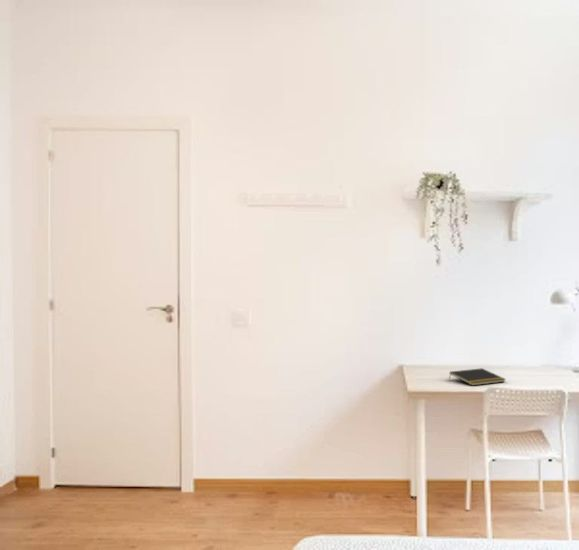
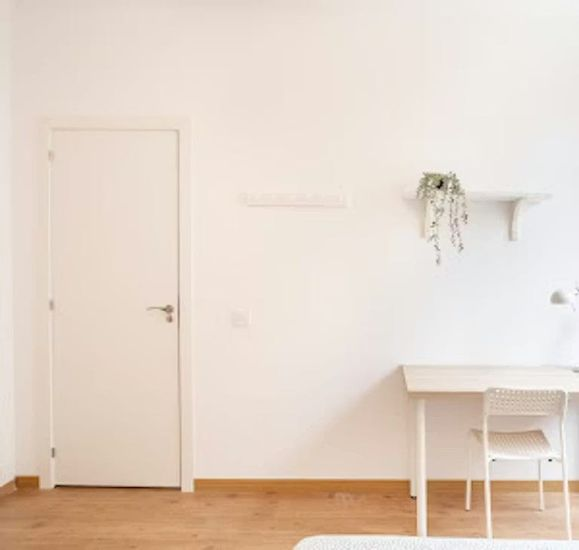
- notepad [448,367,506,387]
